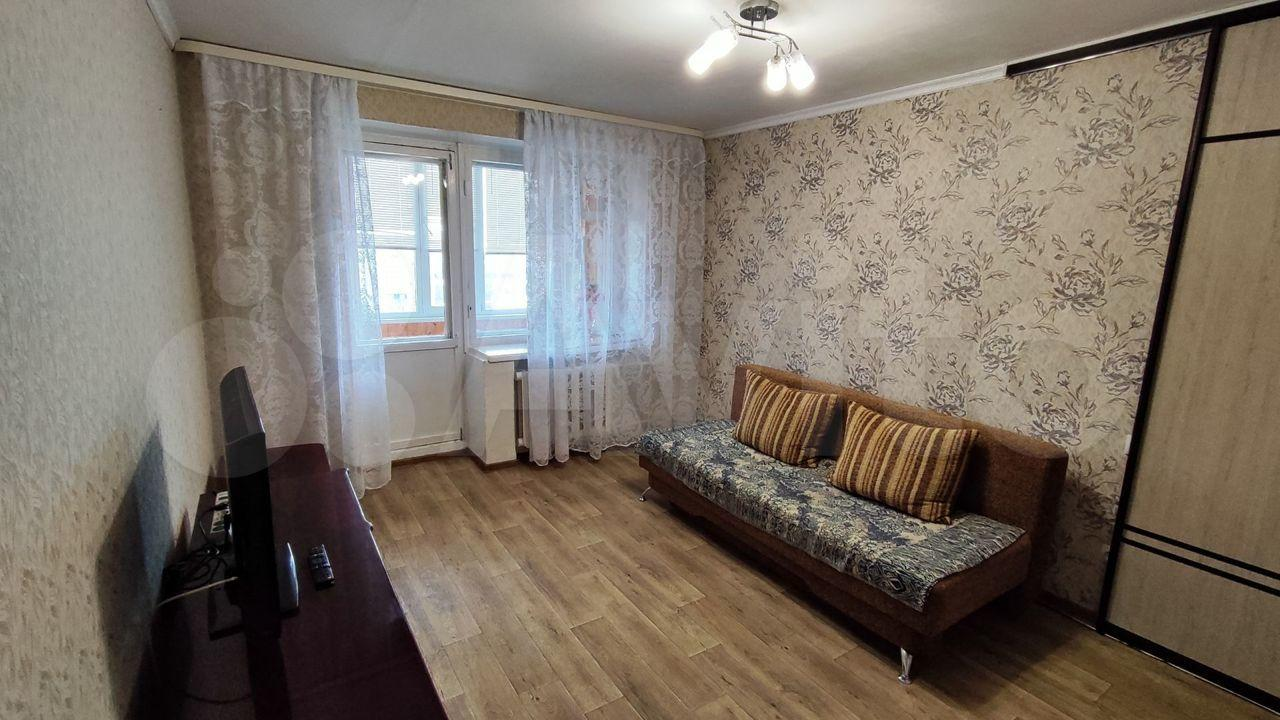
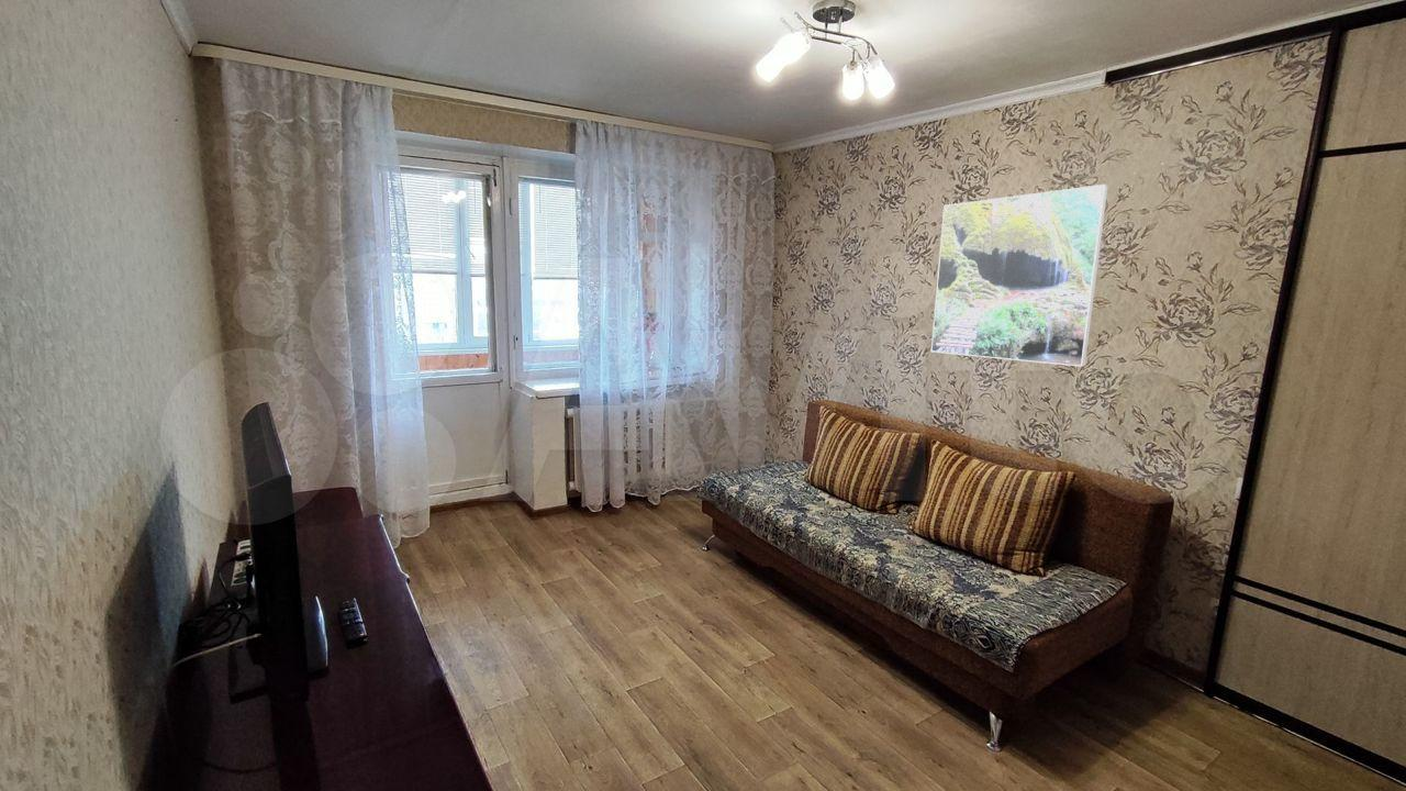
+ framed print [930,183,1109,368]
